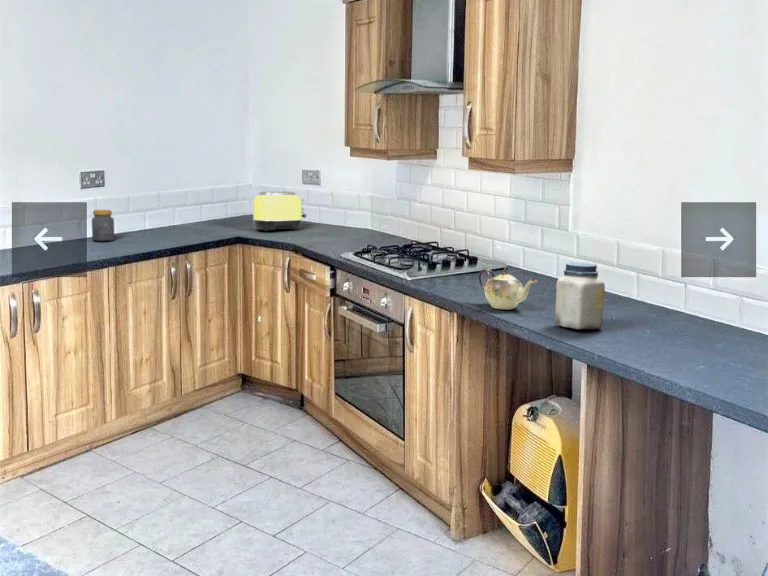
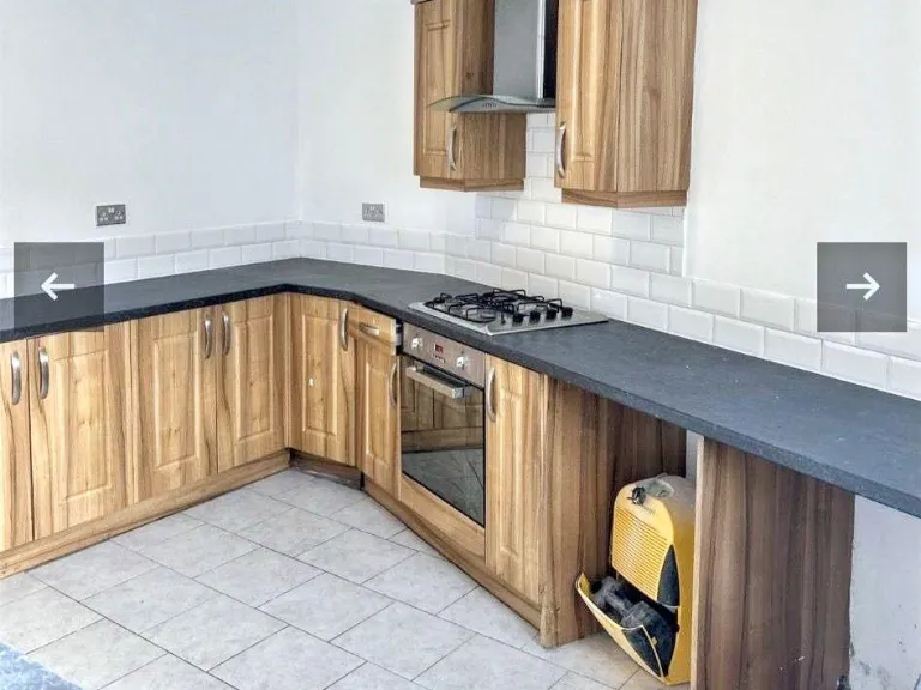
- jar [91,209,115,242]
- toaster [252,191,308,232]
- teapot [477,266,538,310]
- jar [554,262,606,330]
